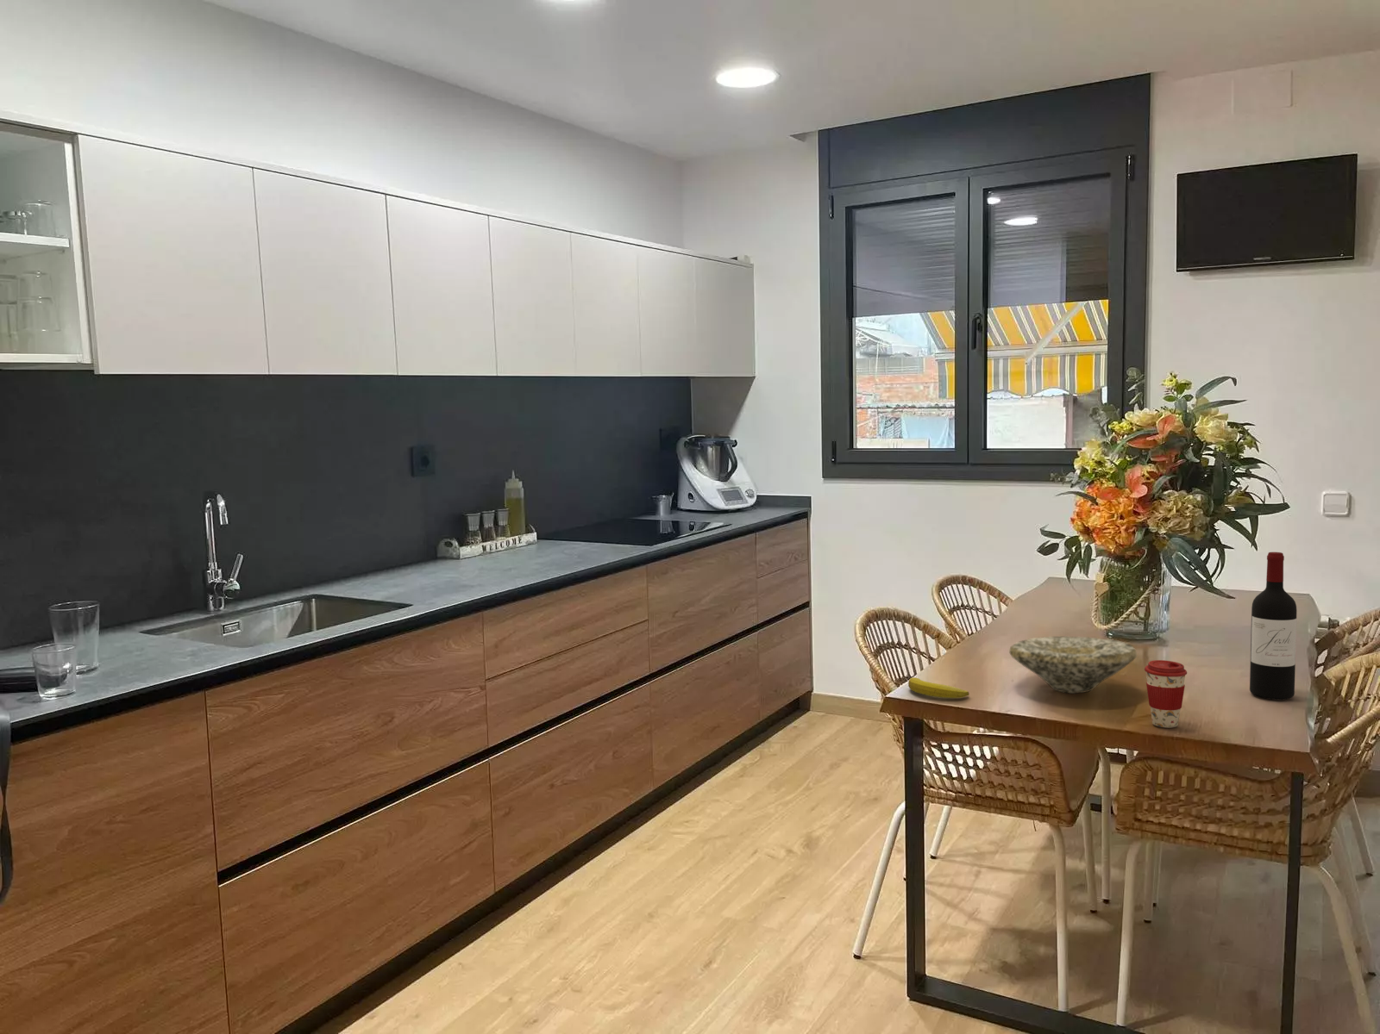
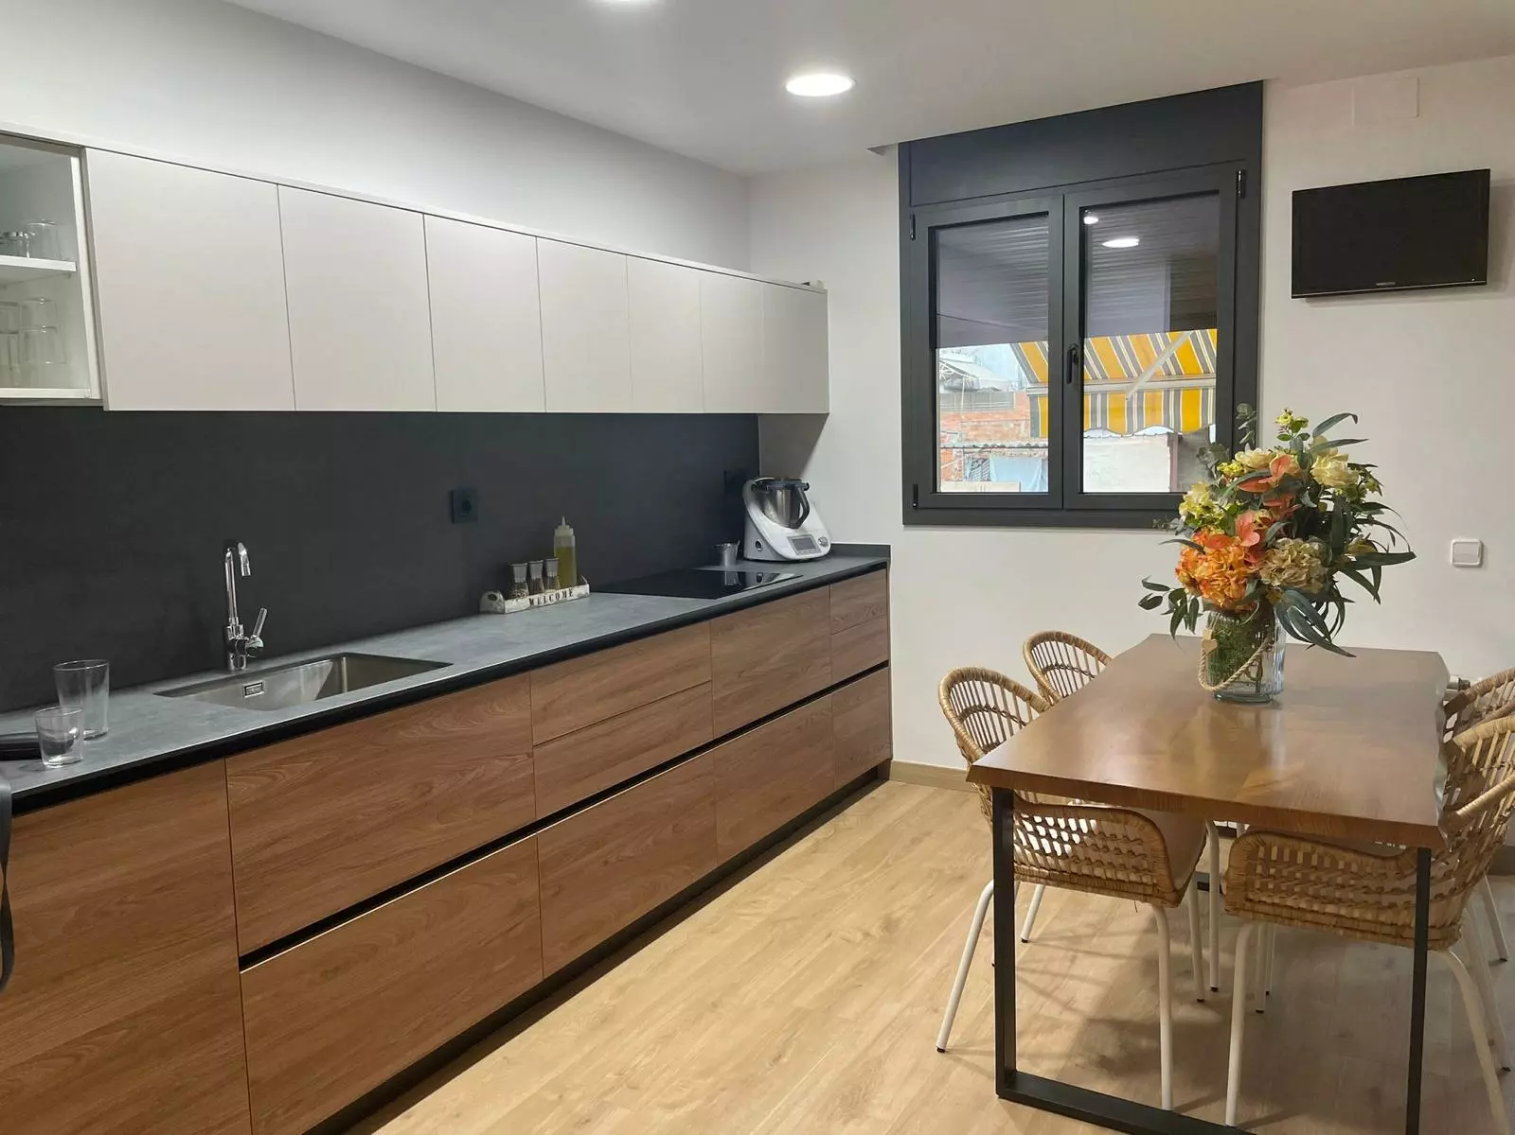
- banana [907,677,969,698]
- wine bottle [1249,552,1297,701]
- coffee cup [1144,659,1188,729]
- bowl [1008,635,1138,694]
